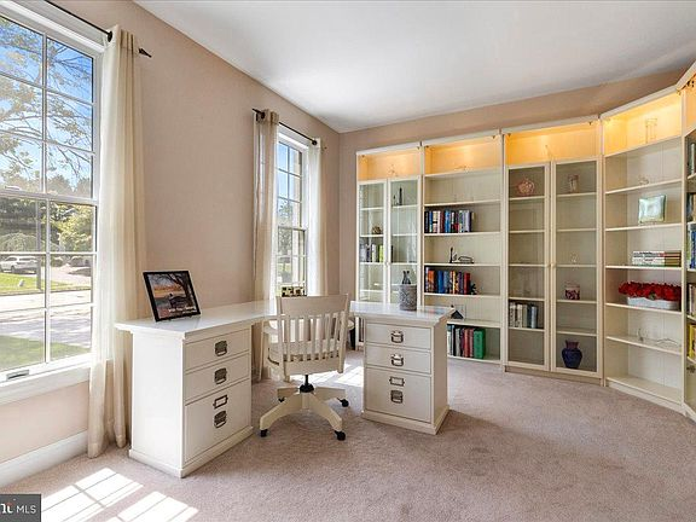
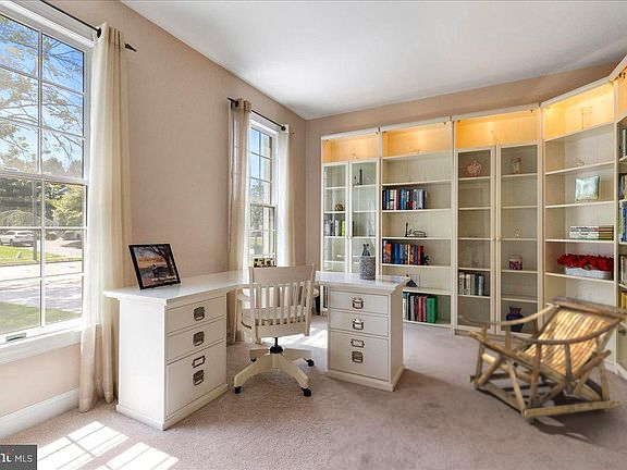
+ lounge chair [457,295,627,424]
